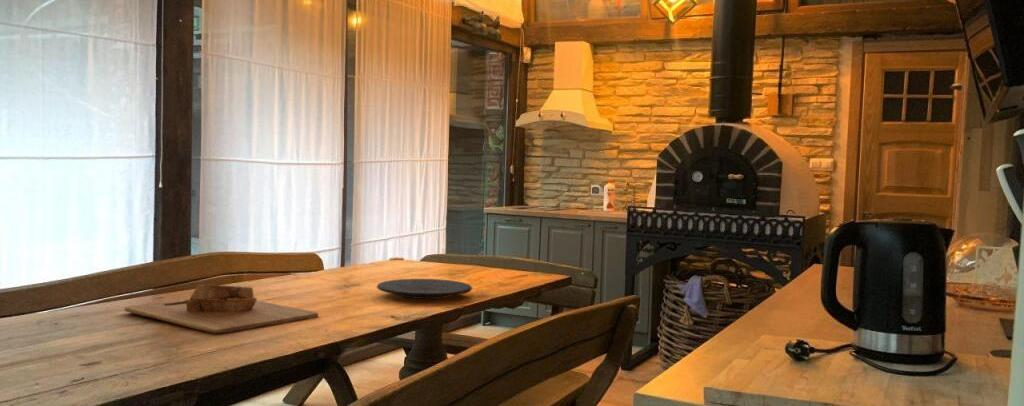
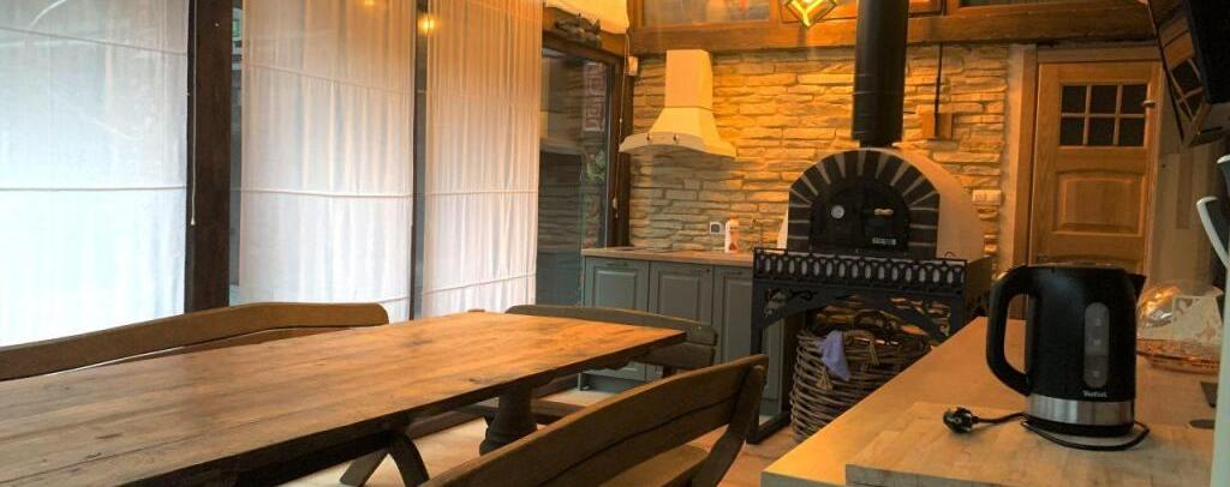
- plate [376,278,473,300]
- cutting board [124,283,319,335]
